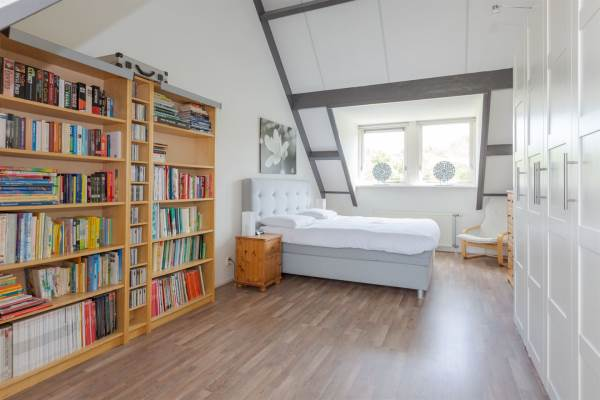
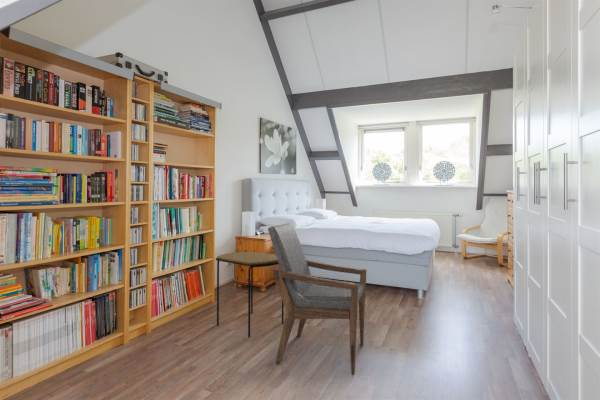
+ side table [215,251,285,338]
+ armchair [267,222,367,376]
